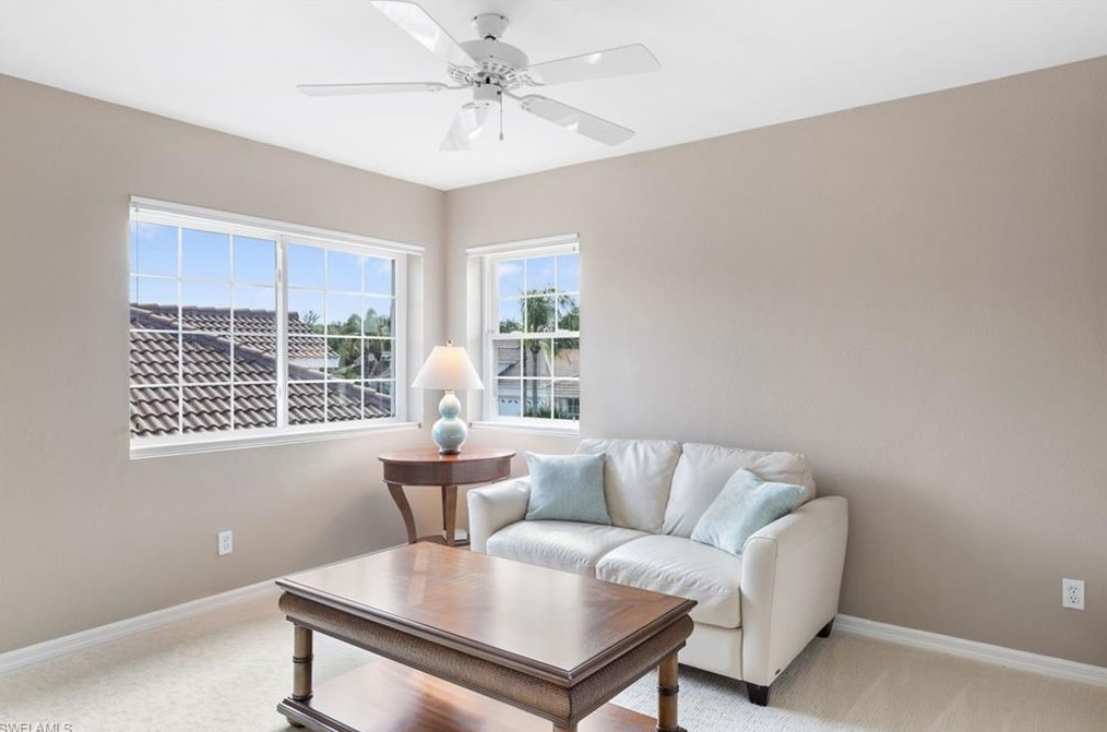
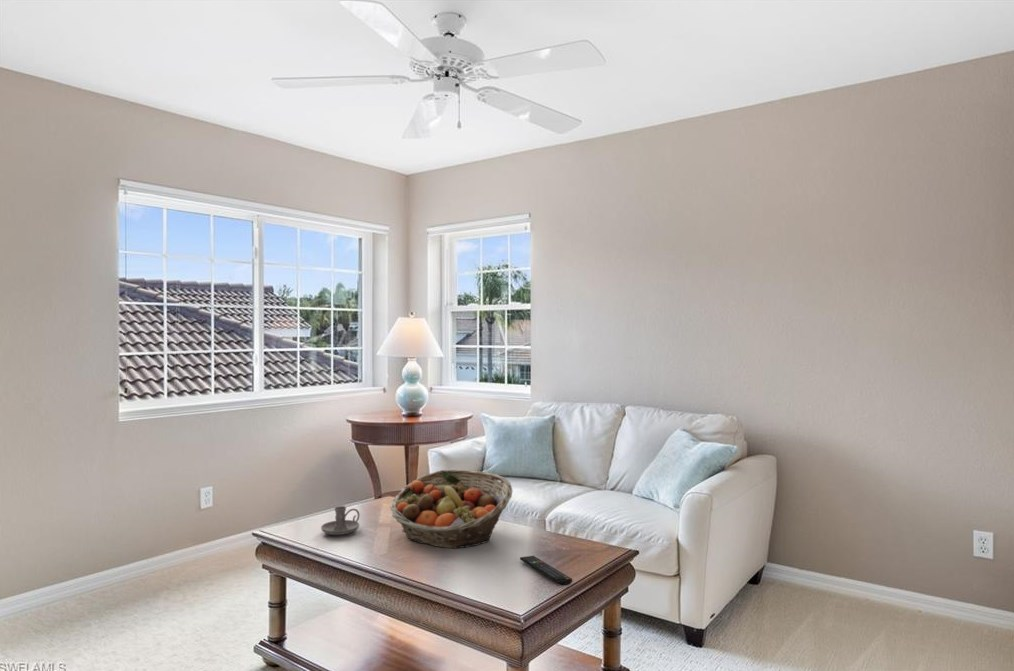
+ remote control [519,555,573,586]
+ candle holder [320,505,360,536]
+ fruit basket [389,469,513,549]
